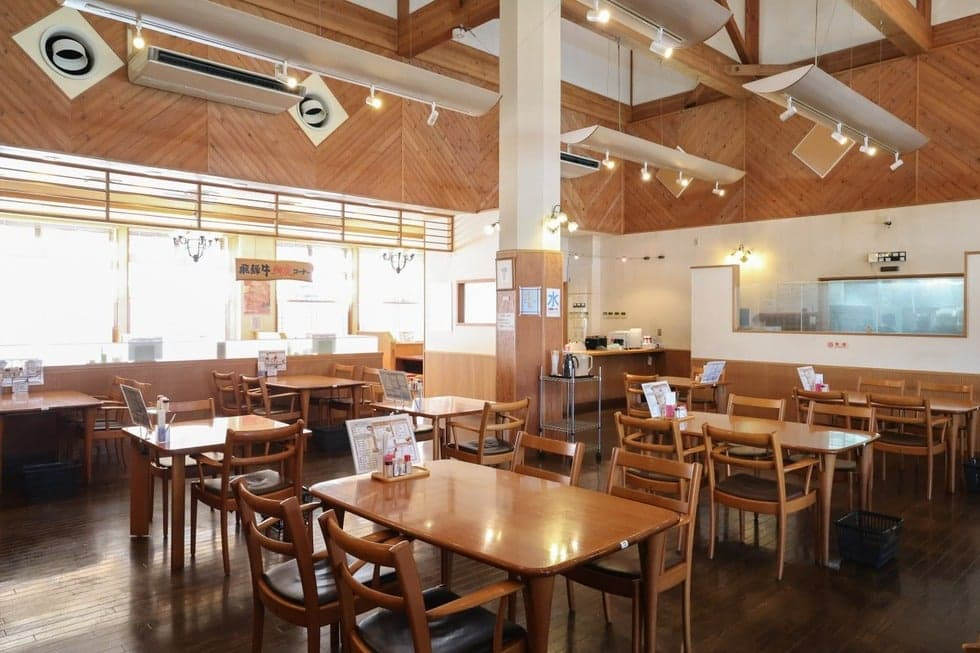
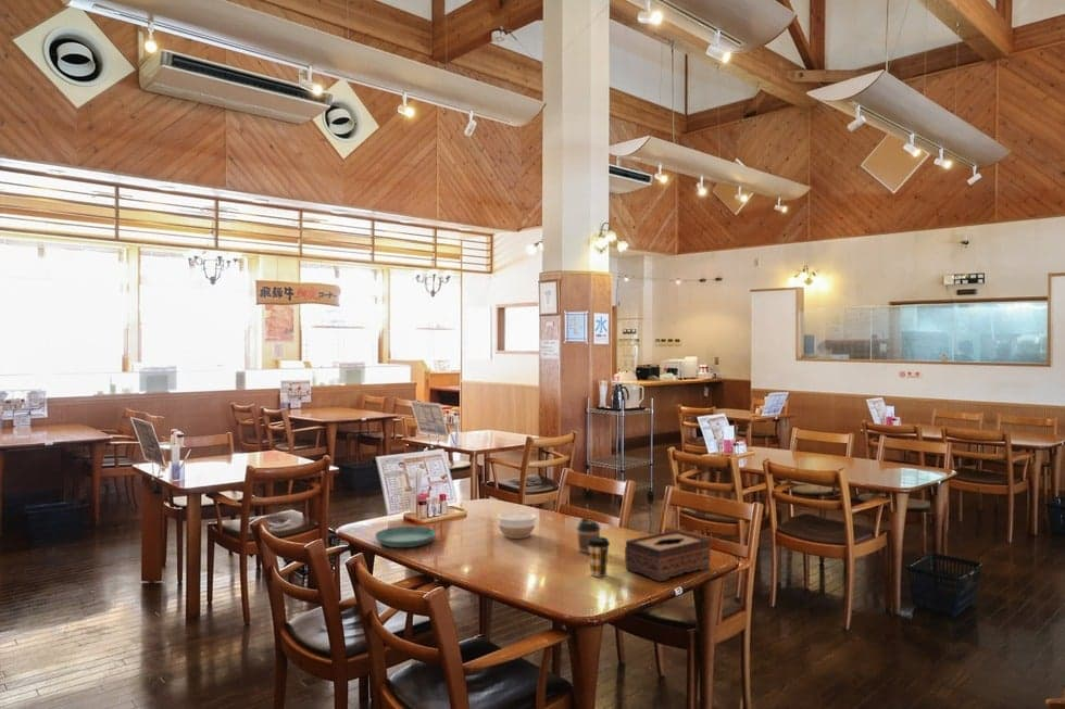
+ coffee cup [576,517,602,555]
+ coffee cup [587,536,611,578]
+ tissue box [624,530,712,582]
+ saucer [374,526,437,548]
+ bowl [497,510,537,540]
